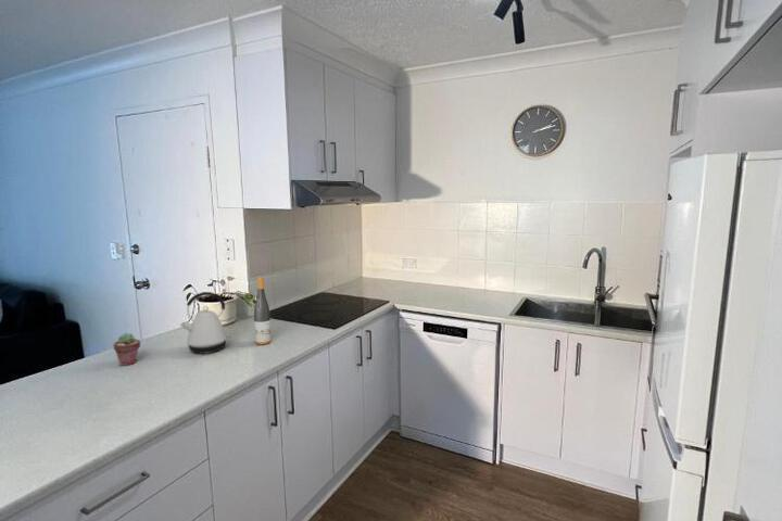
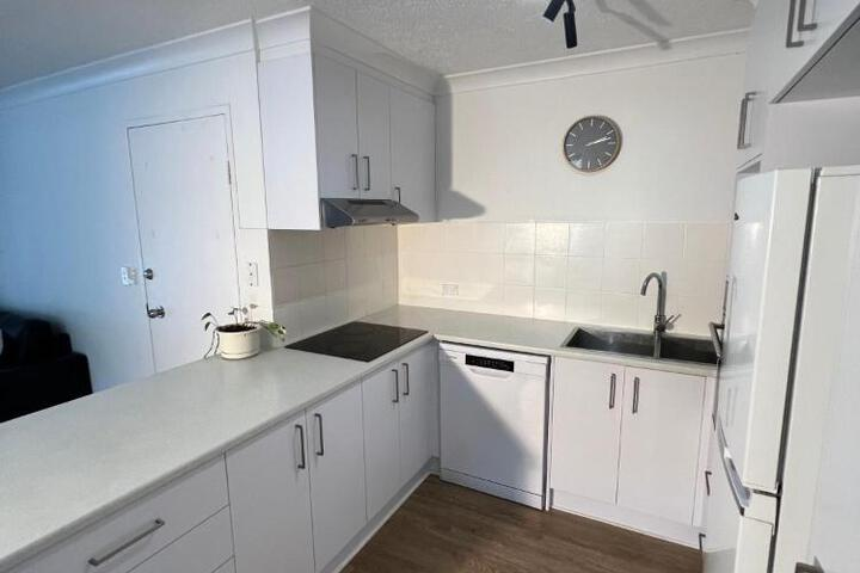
- potted succulent [112,332,141,367]
- wine bottle [253,276,273,345]
- kettle [179,291,231,355]
